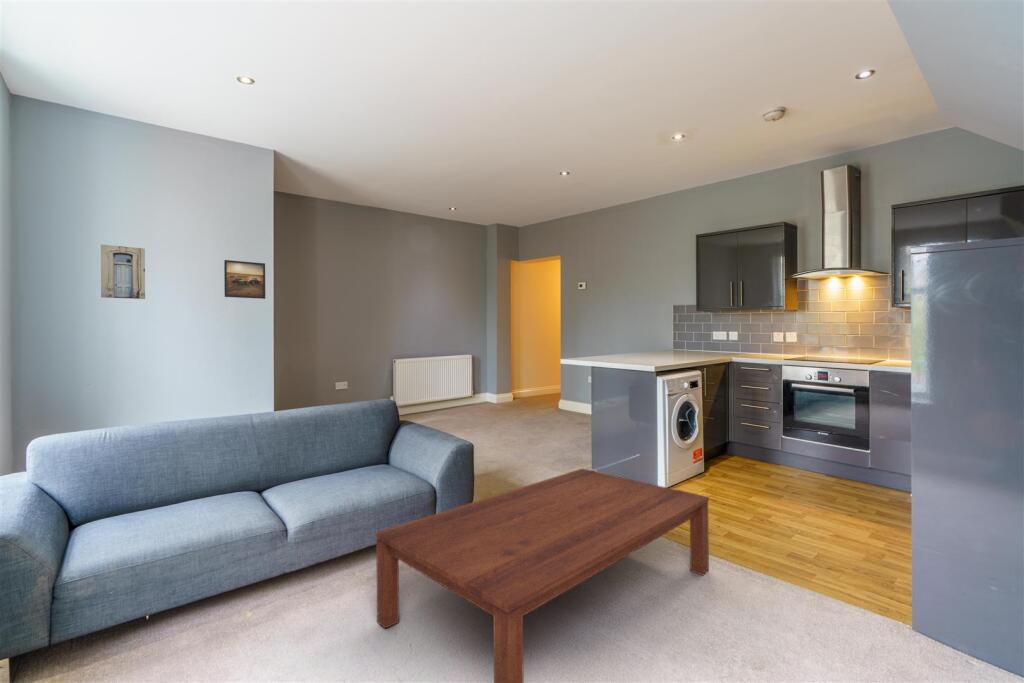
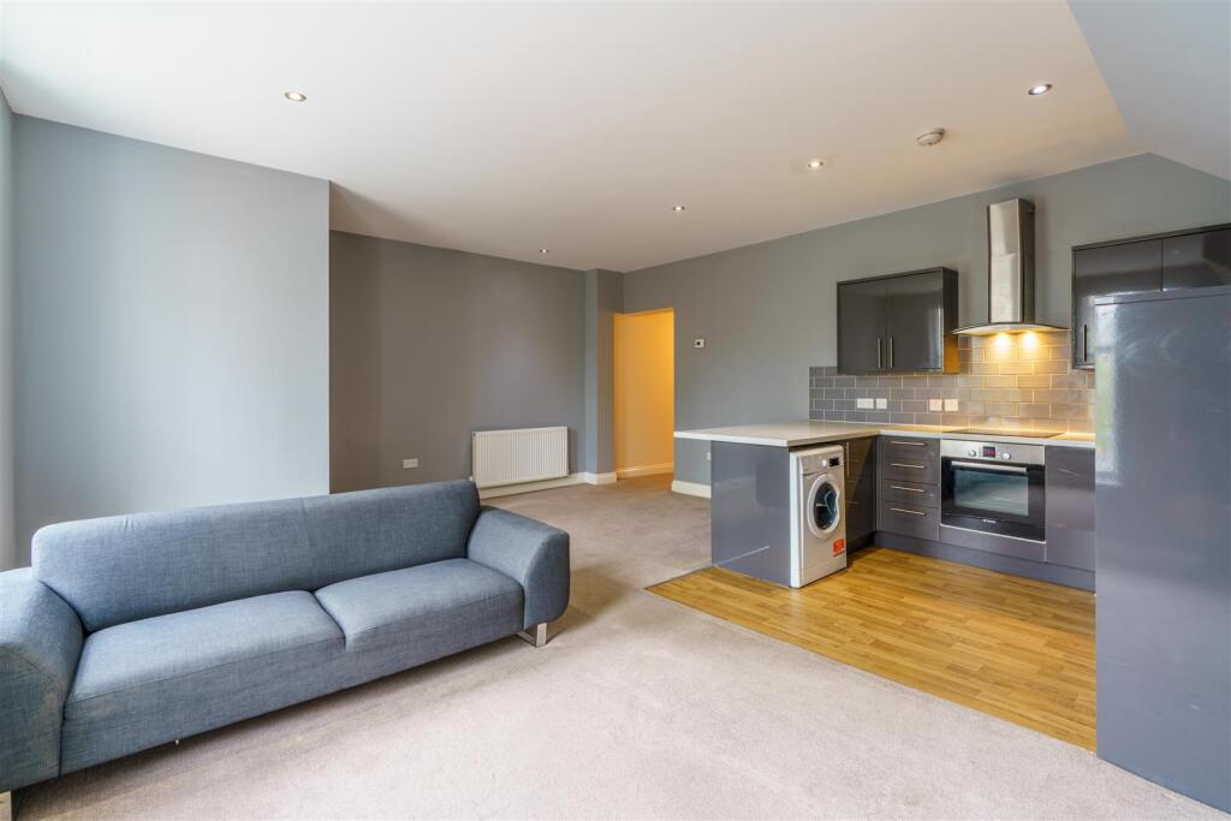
- coffee table [375,468,710,683]
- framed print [223,259,266,300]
- wall art [100,244,146,300]
